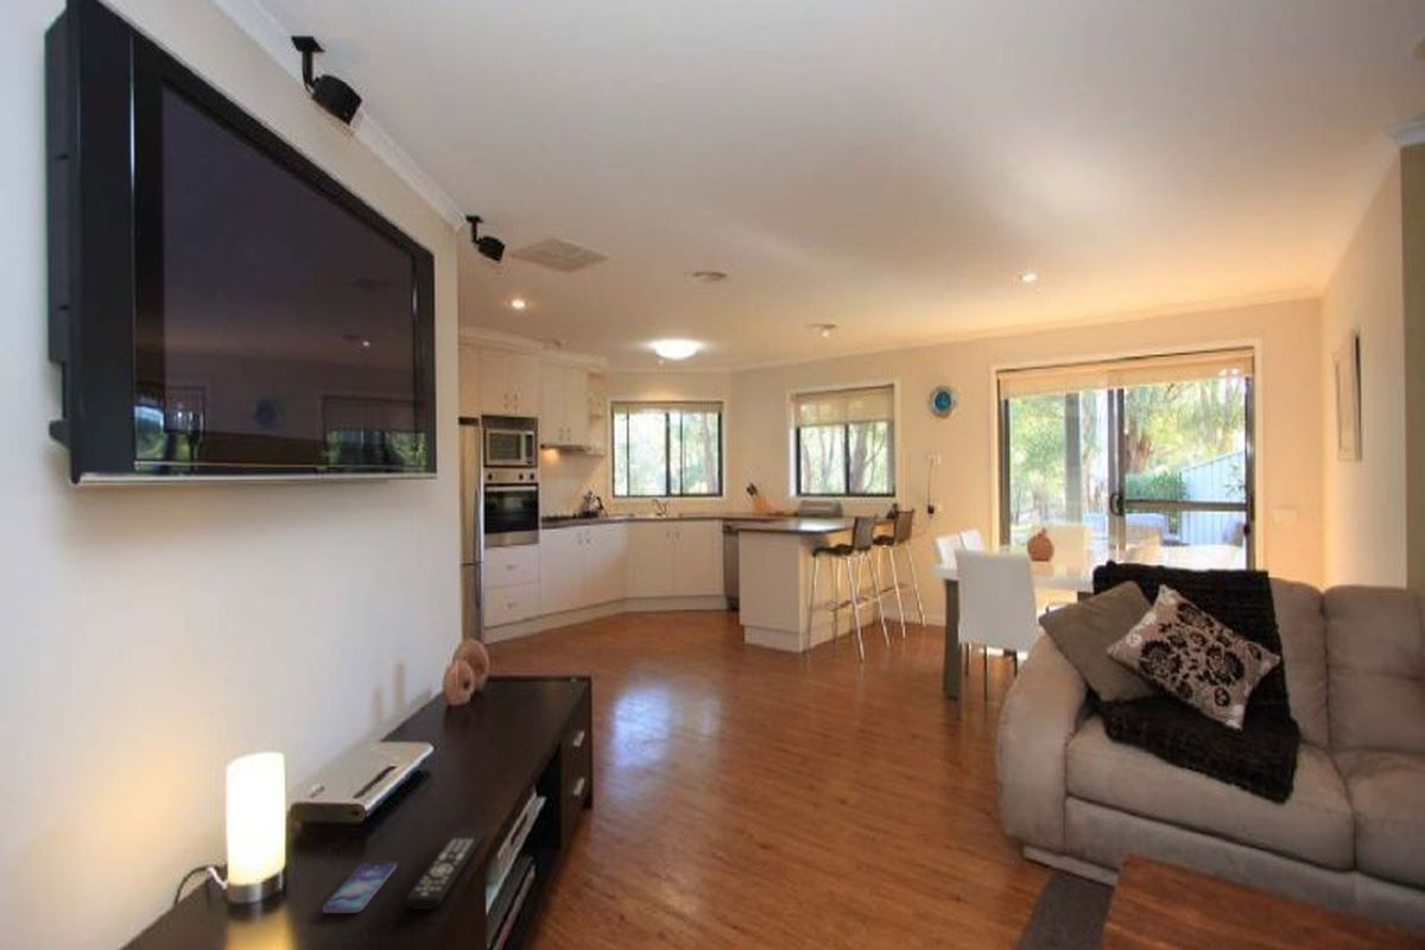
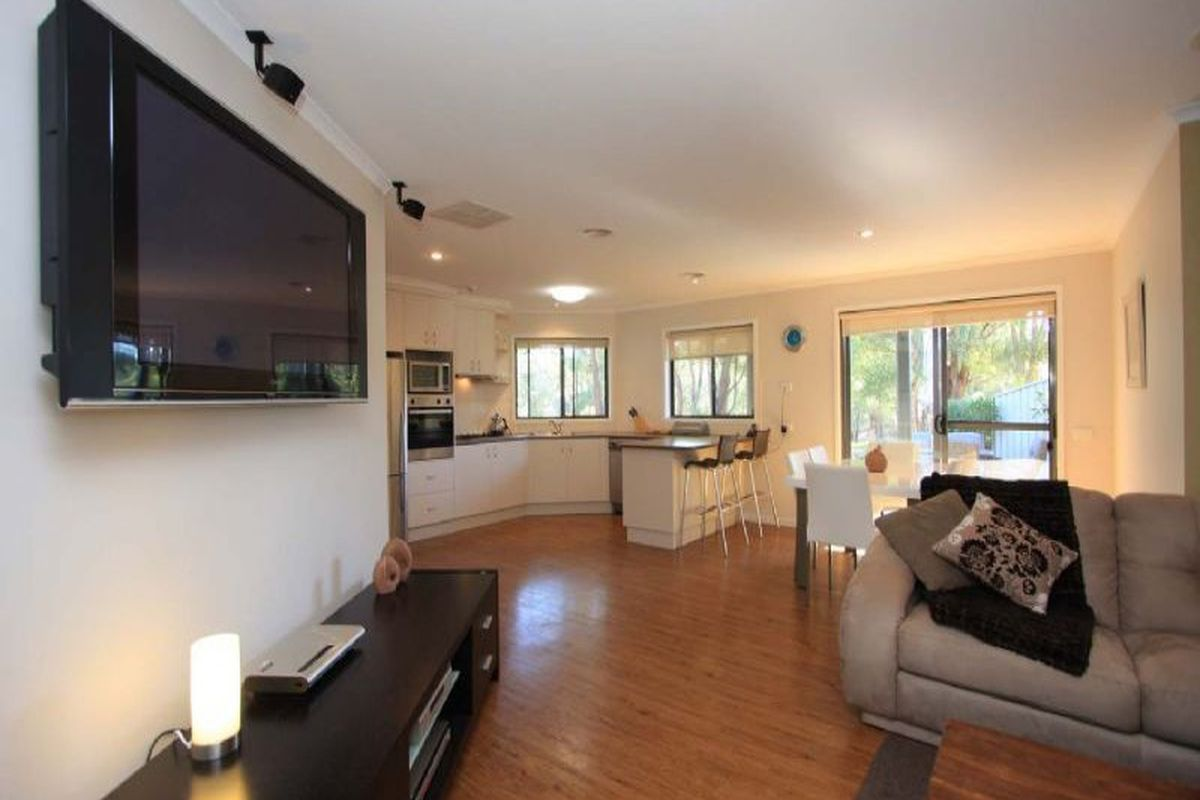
- remote control [404,828,484,911]
- smartphone [322,861,398,914]
